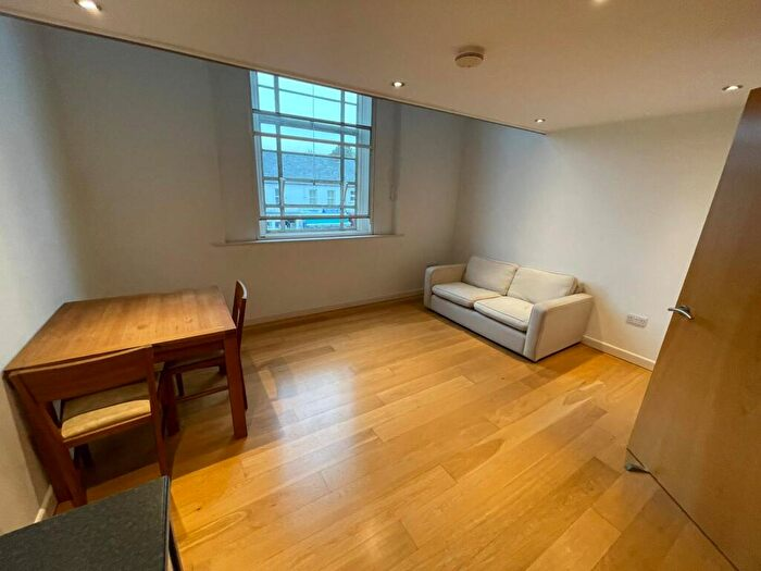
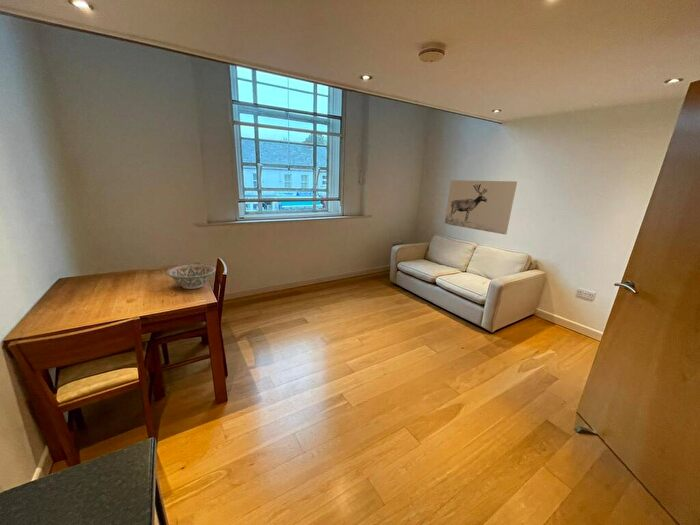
+ decorative bowl [166,264,217,290]
+ wall art [444,179,518,235]
